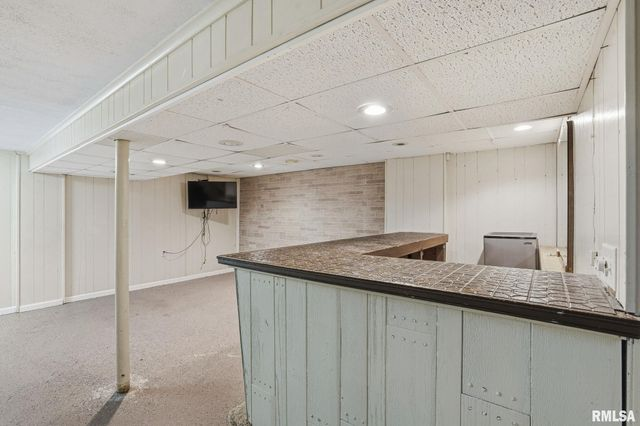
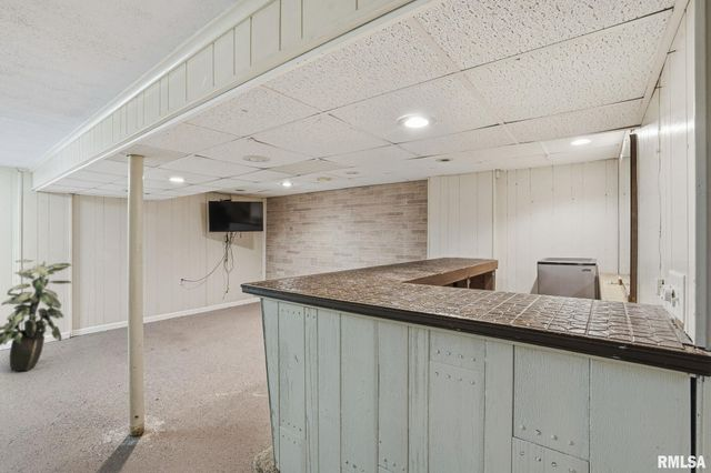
+ indoor plant [0,258,73,372]
